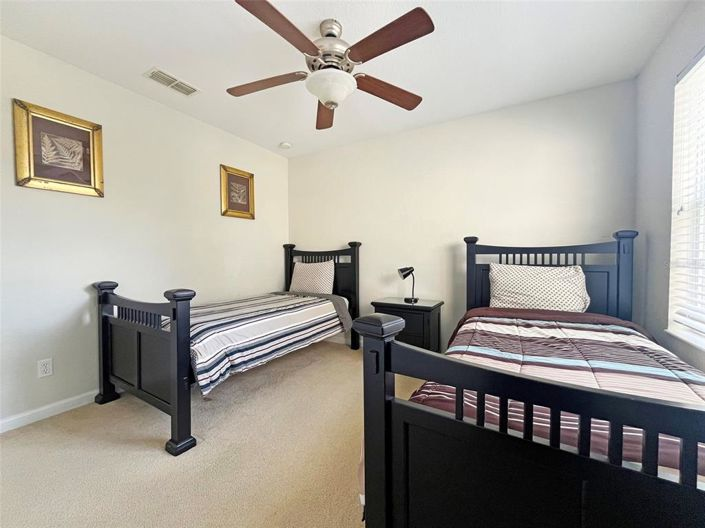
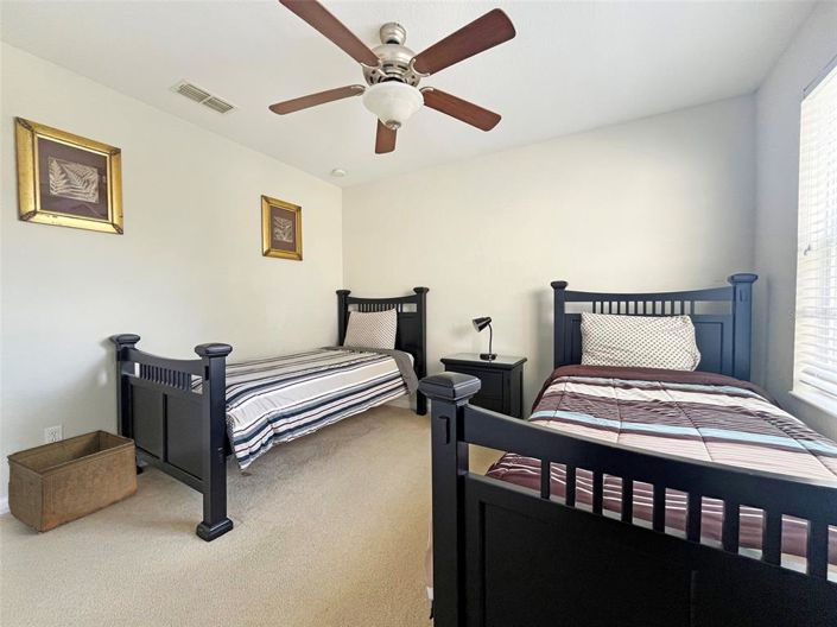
+ storage bin [6,429,139,534]
